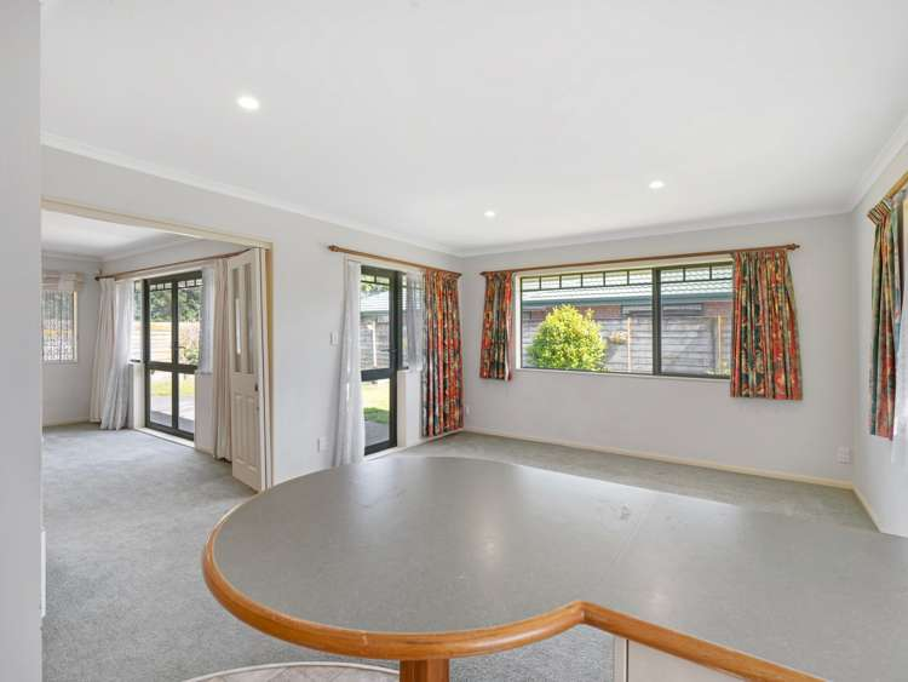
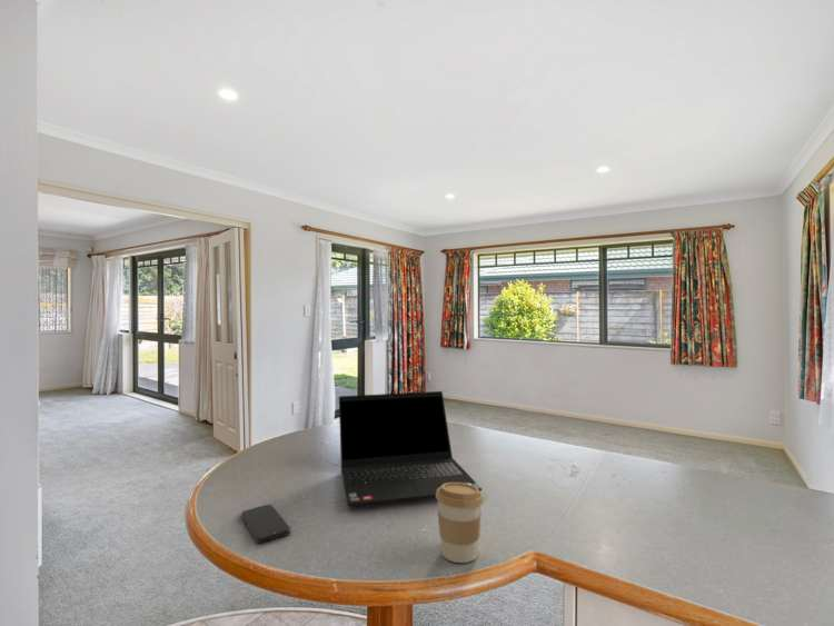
+ laptop computer [338,390,483,507]
+ smartphone [240,504,291,544]
+ coffee cup [435,483,485,564]
